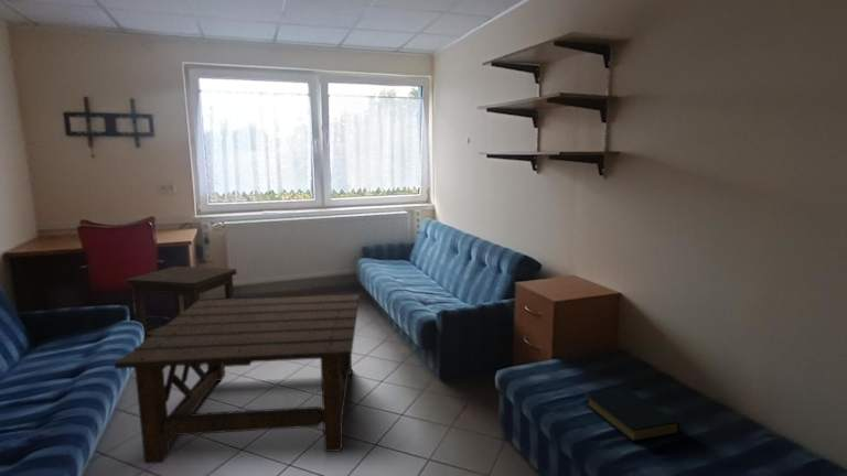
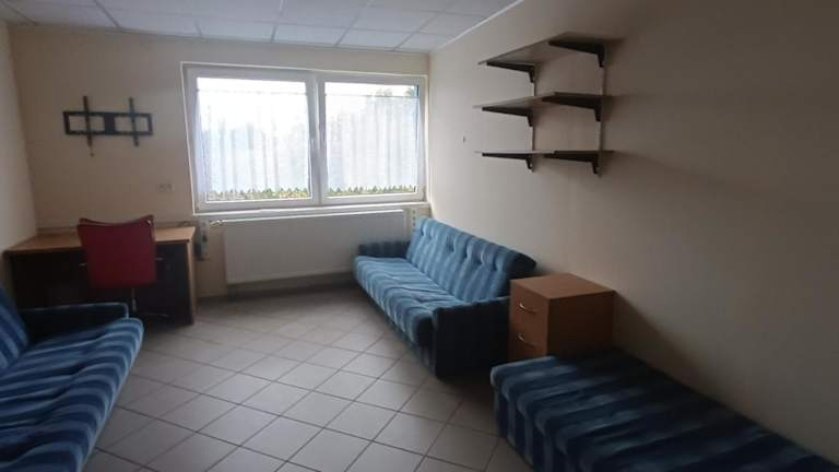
- coffee table [114,293,361,465]
- side table [126,266,238,342]
- hardback book [586,388,680,443]
